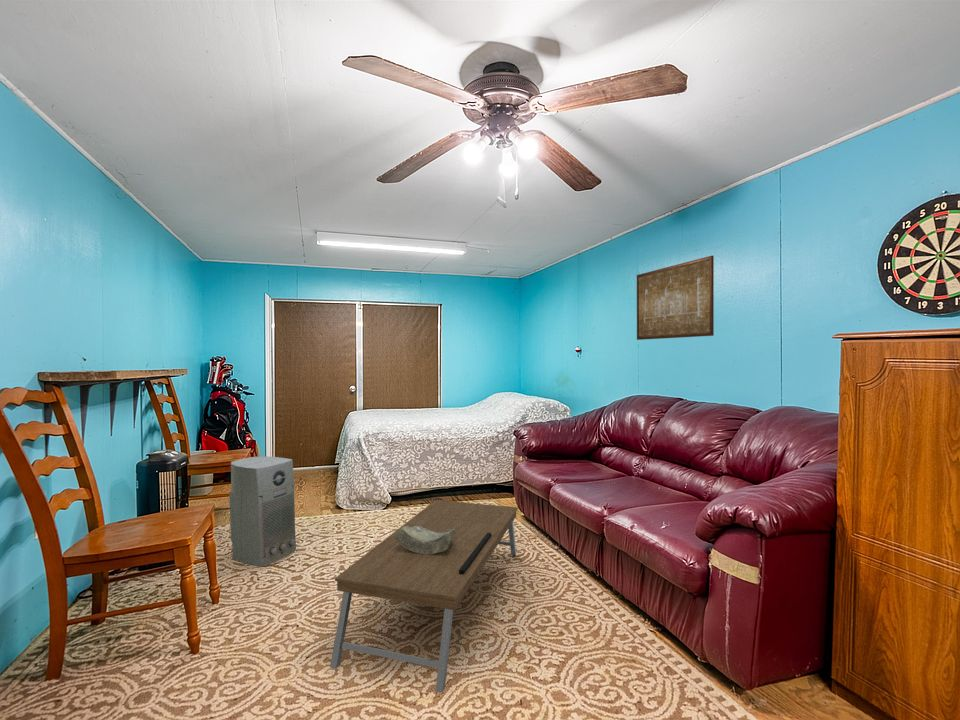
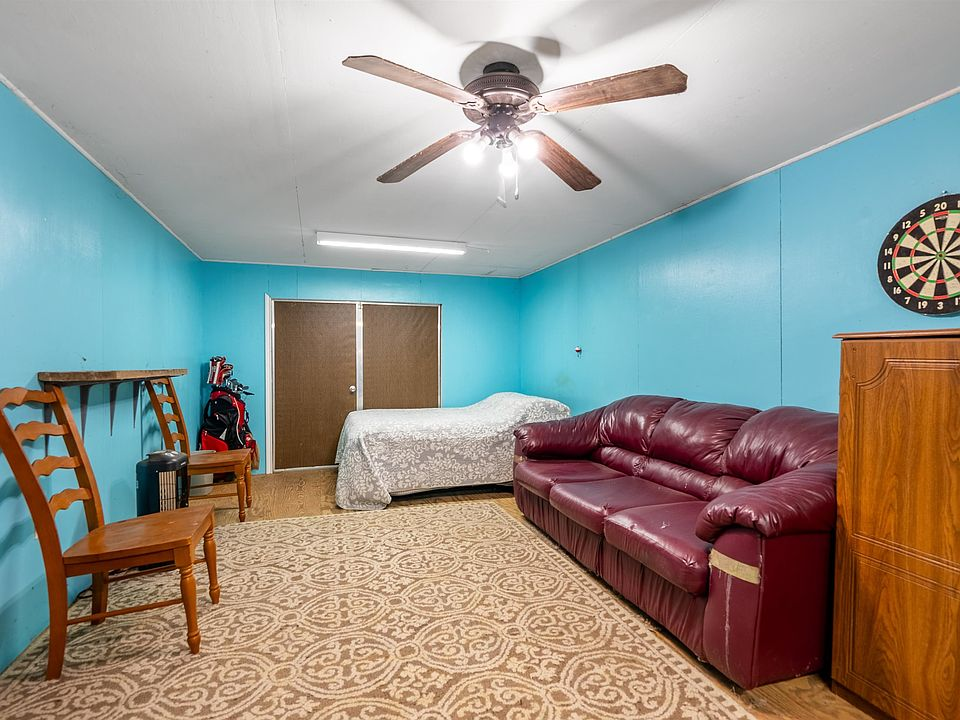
- air purifier [228,455,297,568]
- wall art [636,255,715,341]
- coffee table [329,499,519,694]
- decorative bowl [395,526,455,555]
